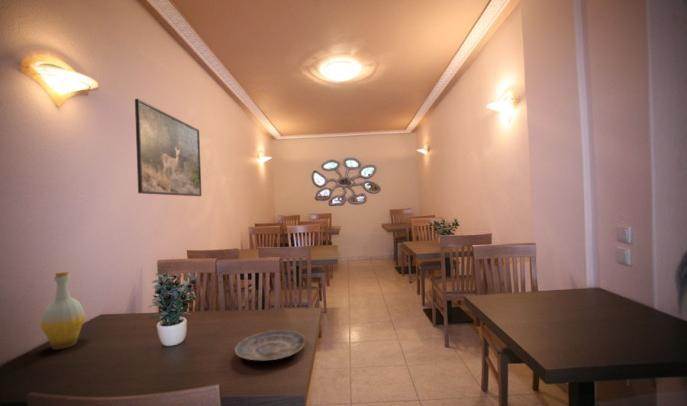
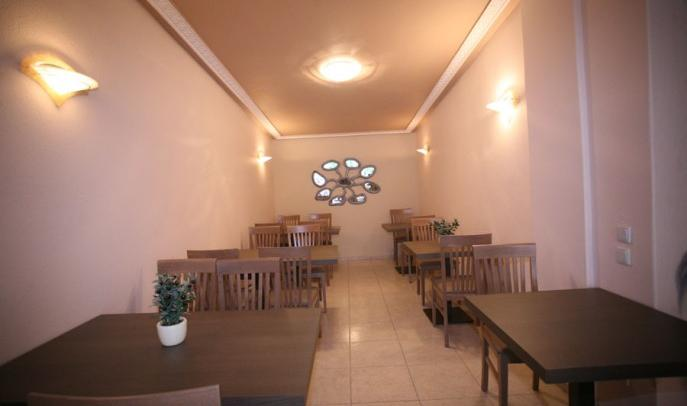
- plate [234,329,307,362]
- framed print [134,98,202,197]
- bottle [39,270,87,351]
